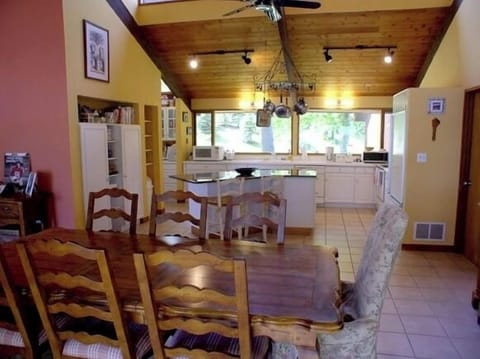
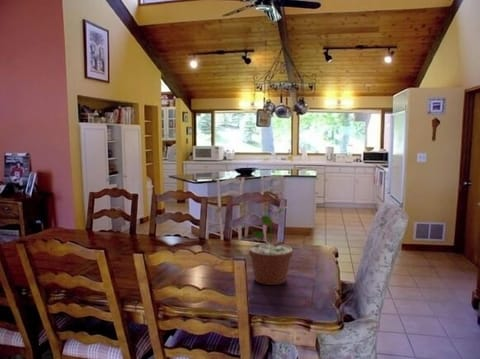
+ potted plant [248,206,293,286]
